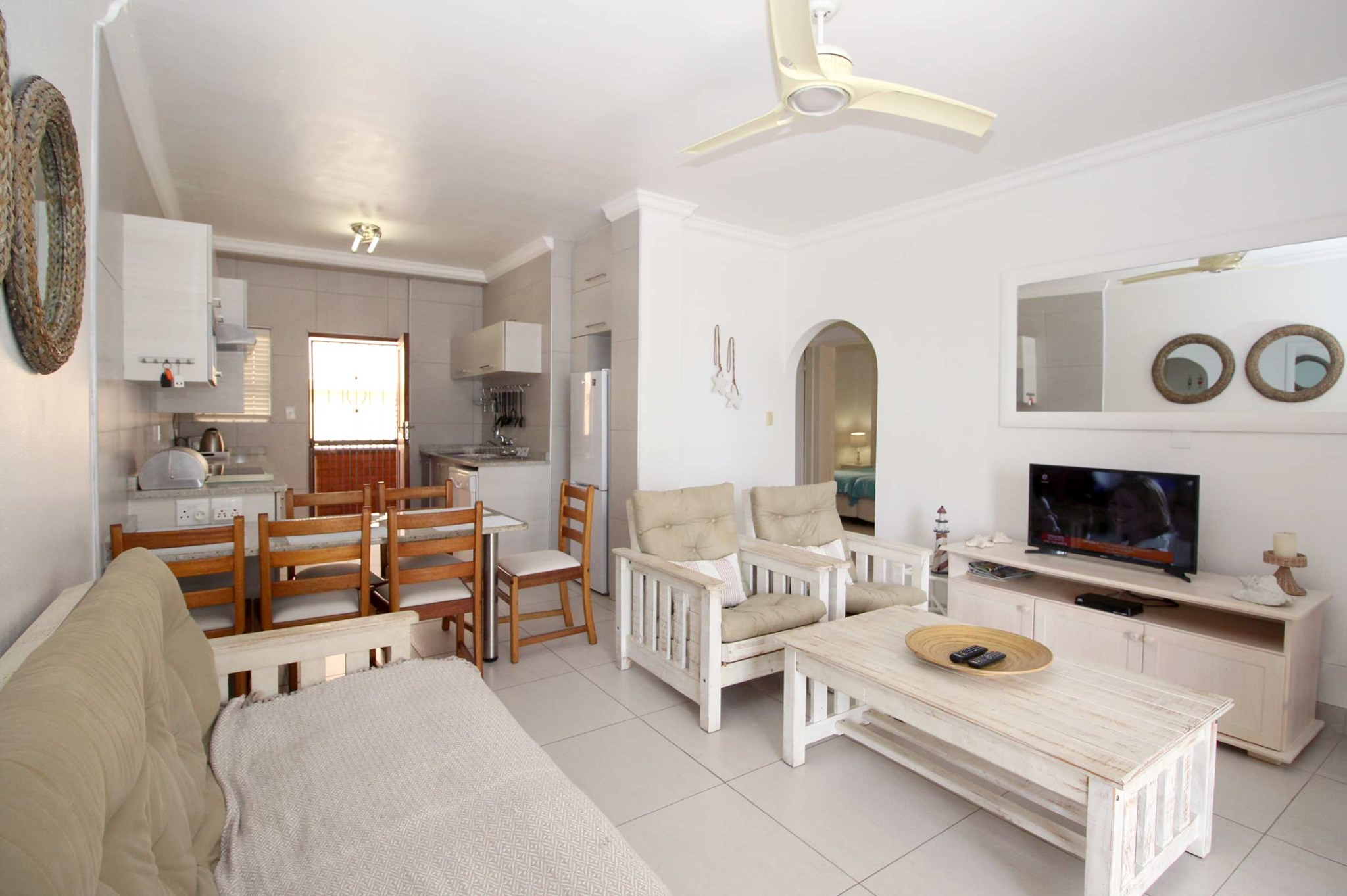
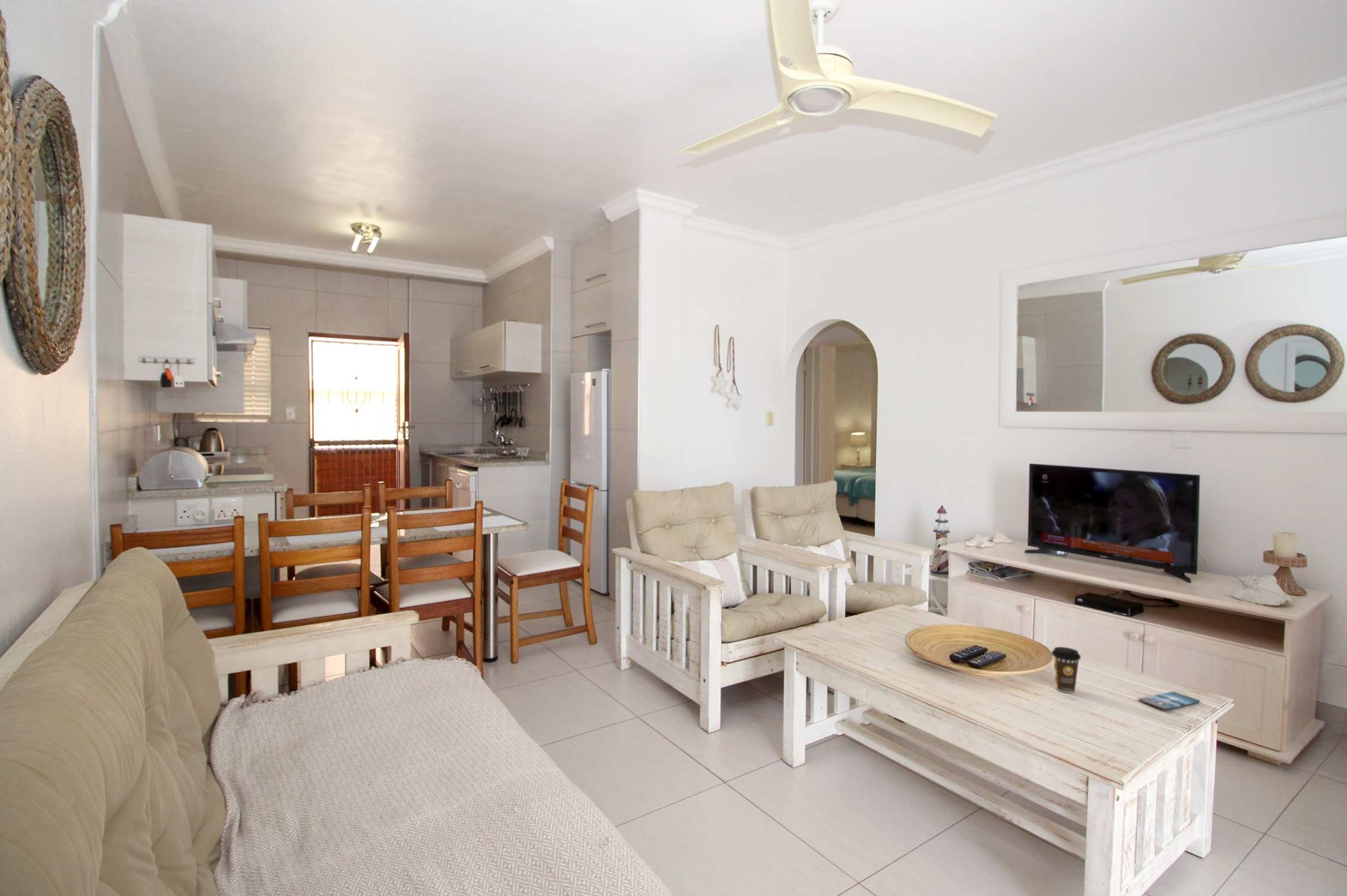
+ smartphone [1138,691,1201,711]
+ coffee cup [1051,646,1081,694]
